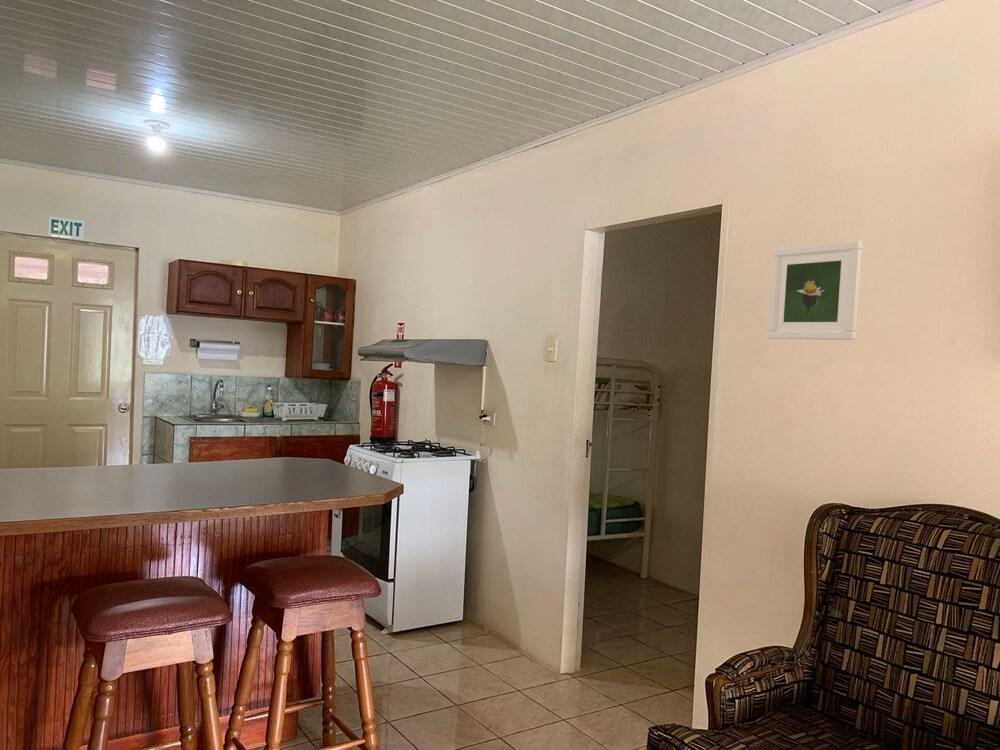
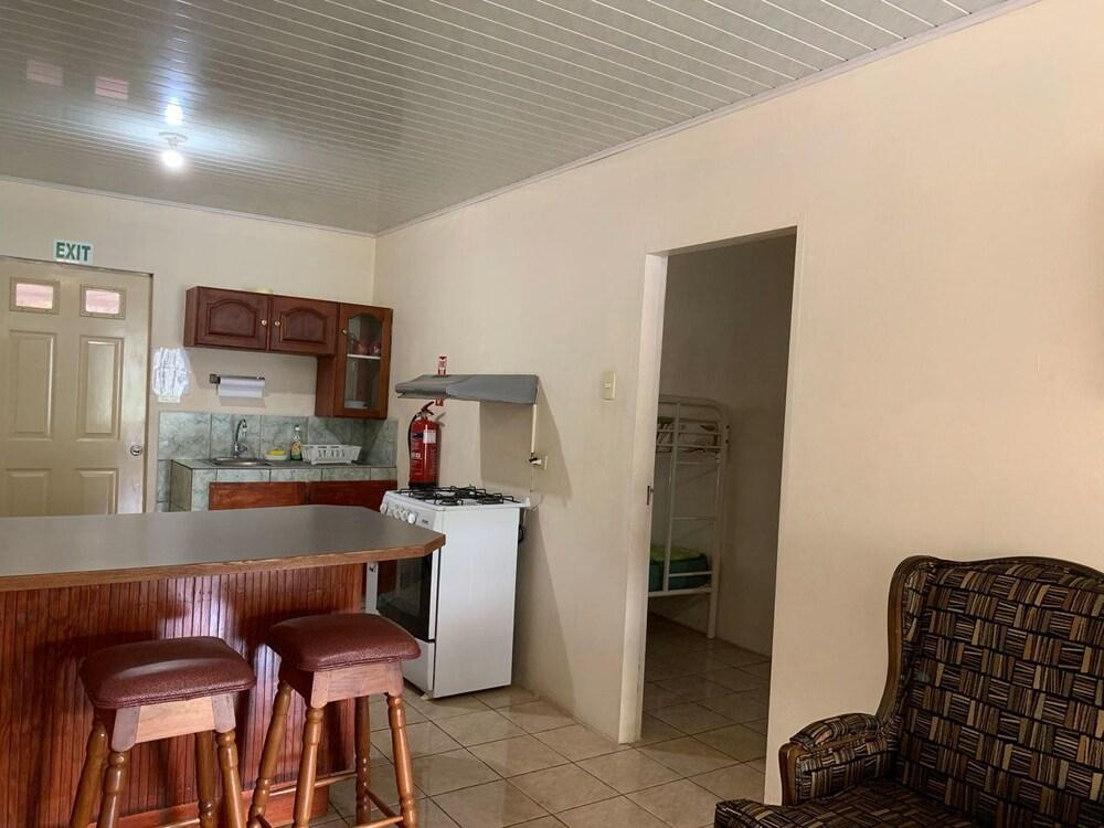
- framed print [767,240,863,341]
